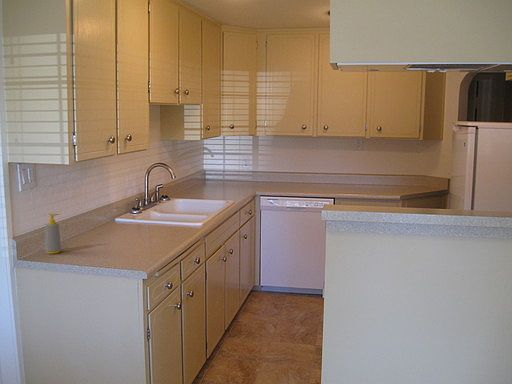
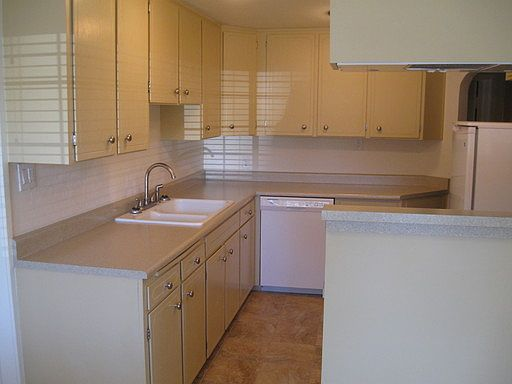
- soap bottle [44,213,62,255]
